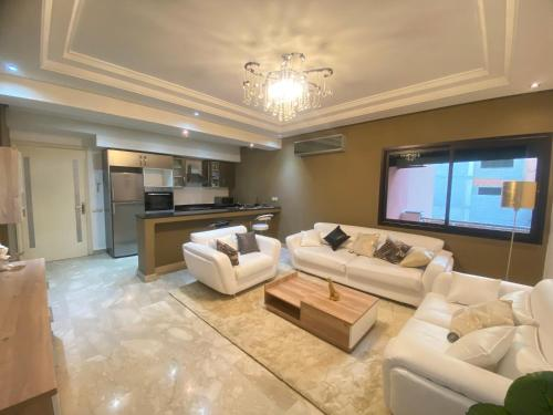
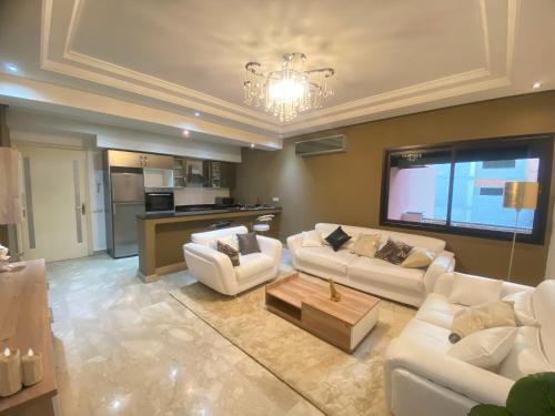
+ candle [0,347,44,398]
